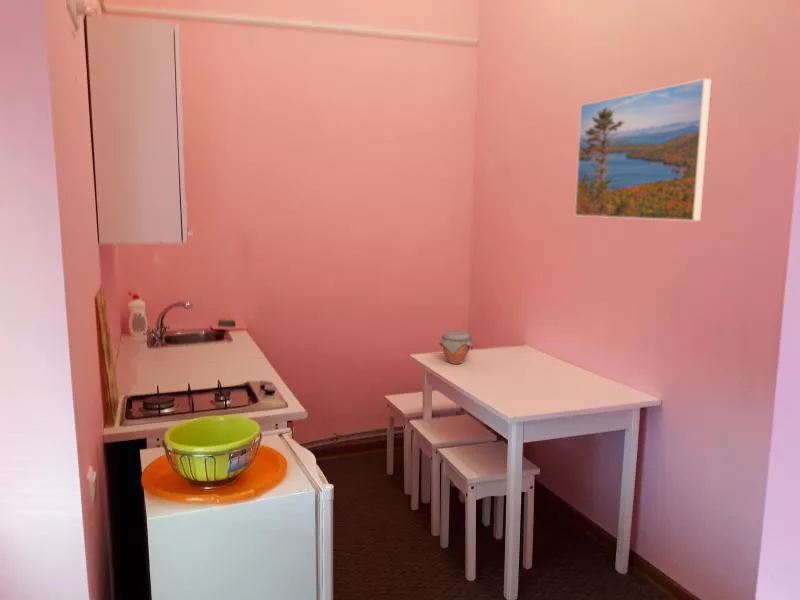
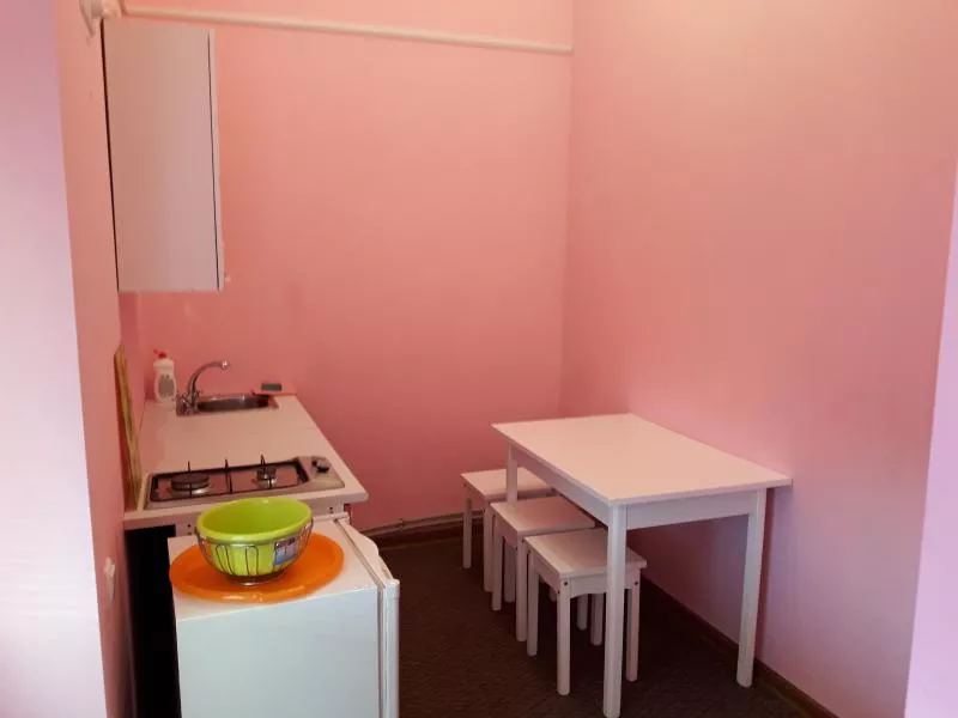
- jar [438,330,474,365]
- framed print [574,77,713,222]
